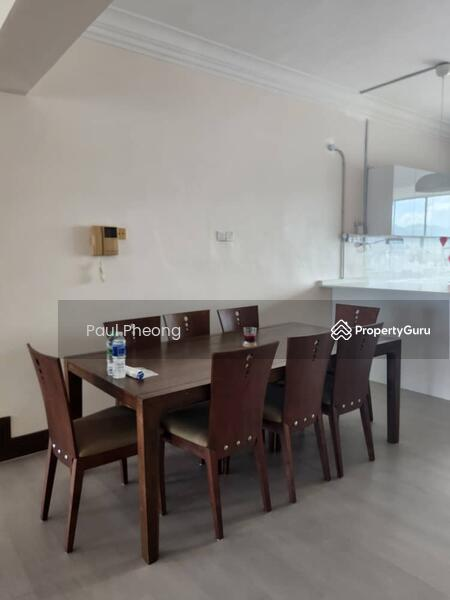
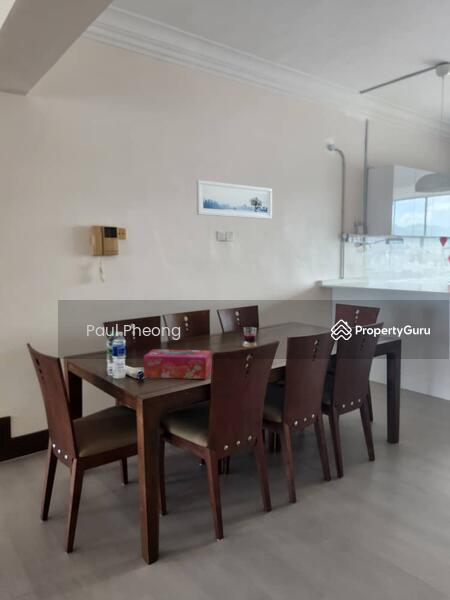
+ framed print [196,179,273,220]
+ tissue box [143,348,212,380]
